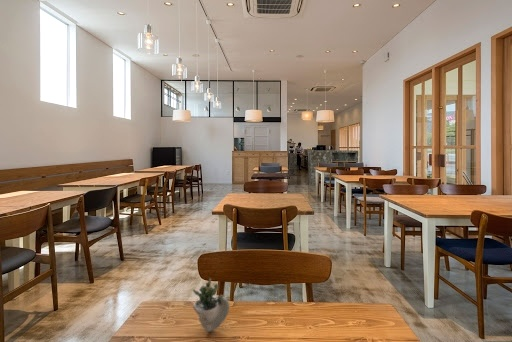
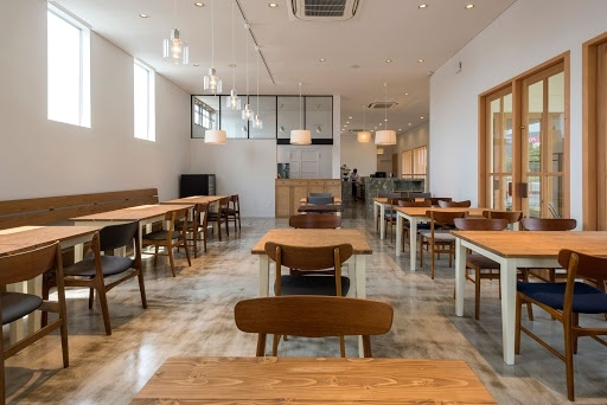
- succulent plant [192,277,252,333]
